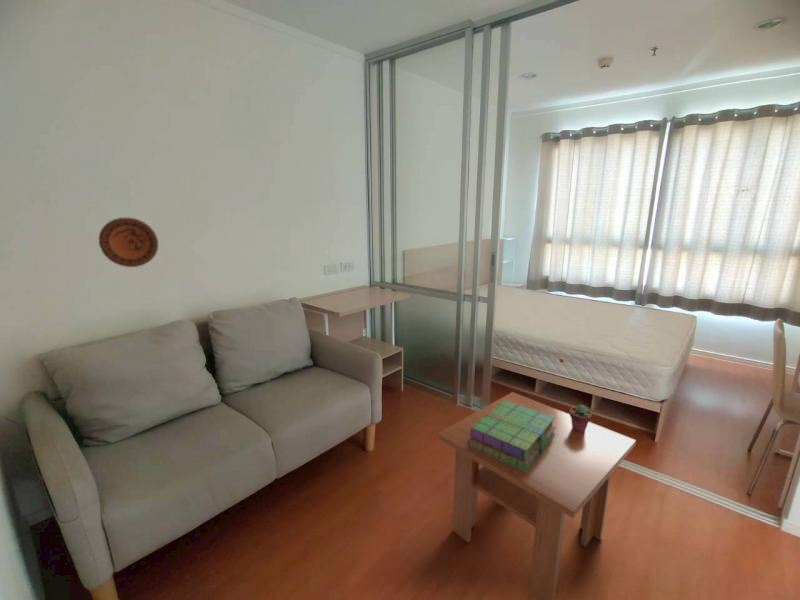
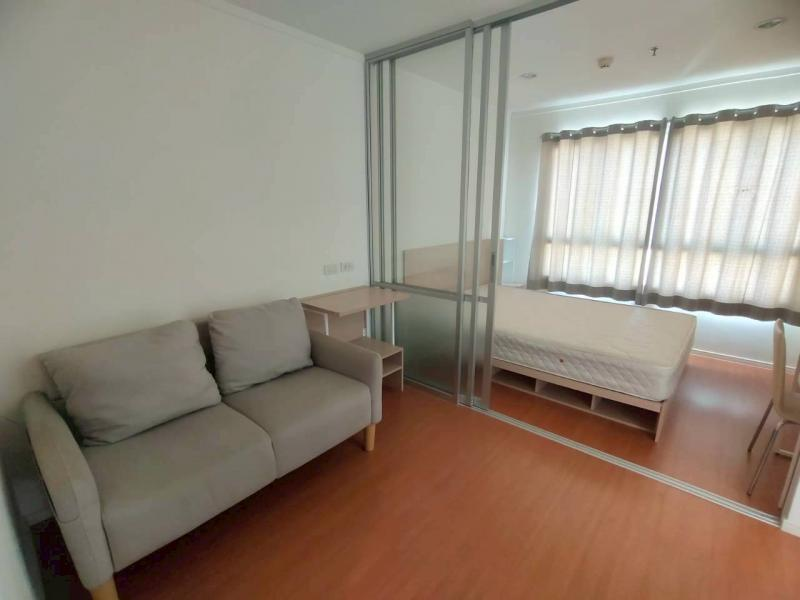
- potted succulent [569,404,593,433]
- decorative plate [98,217,159,268]
- stack of books [467,401,556,472]
- coffee table [436,391,637,600]
